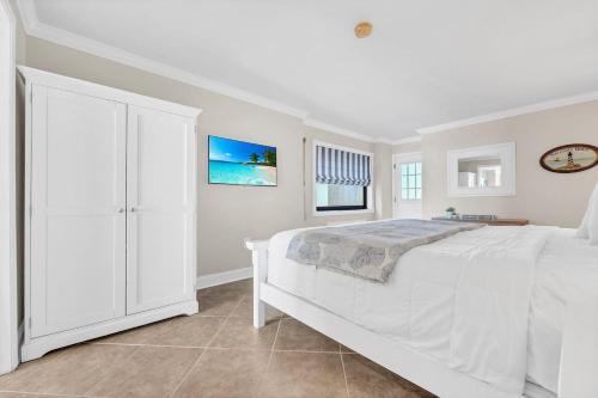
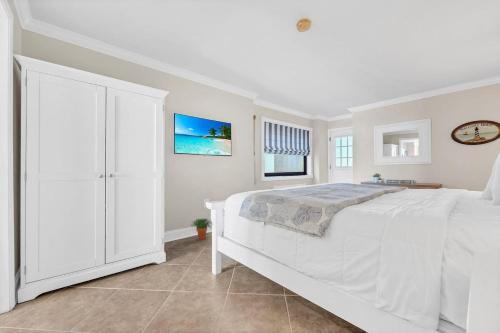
+ potted plant [190,217,213,241]
